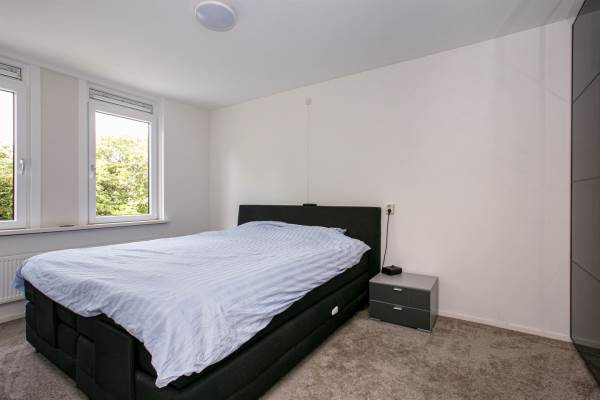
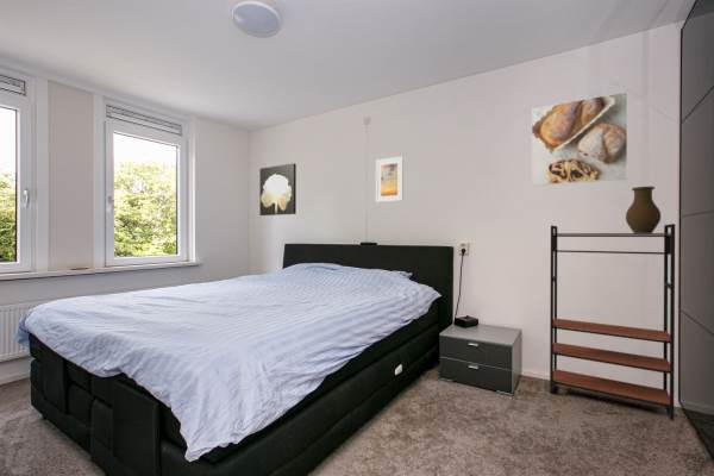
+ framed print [530,90,630,187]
+ vase [625,186,662,233]
+ bookshelf [549,223,676,421]
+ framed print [375,156,405,203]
+ wall art [258,162,298,217]
